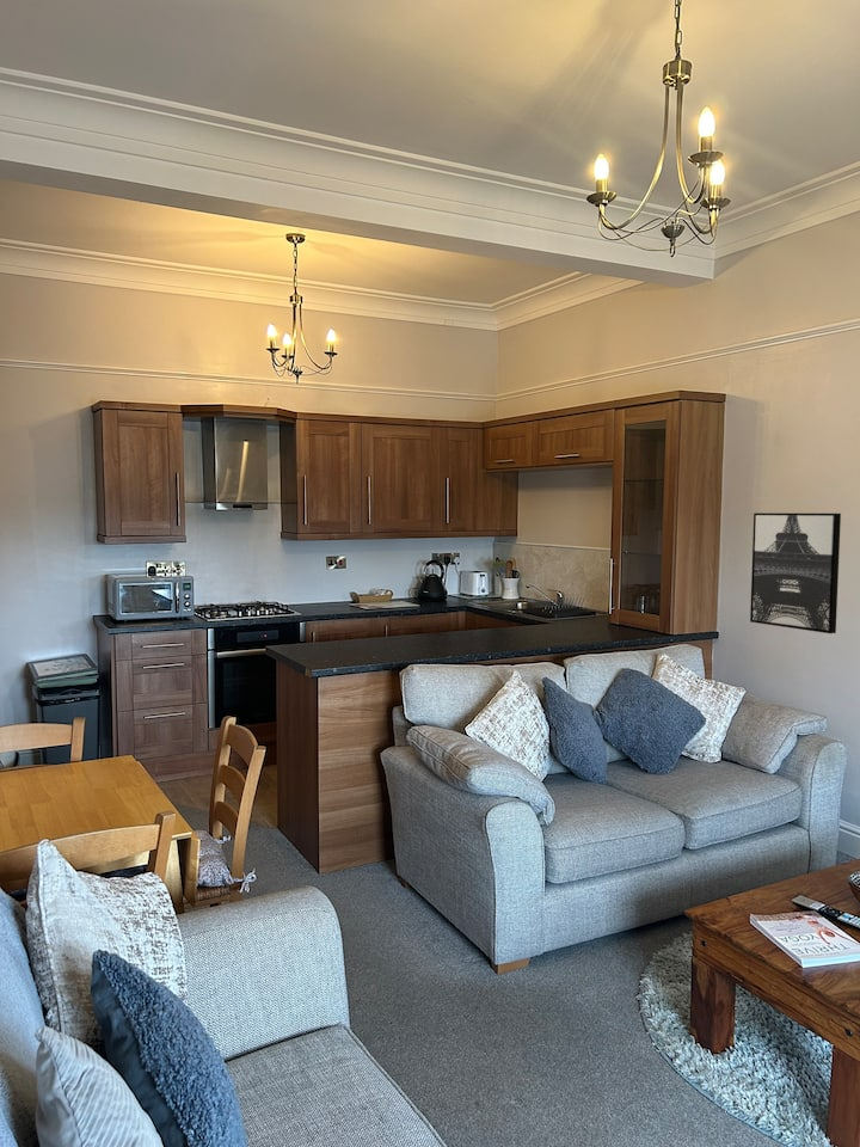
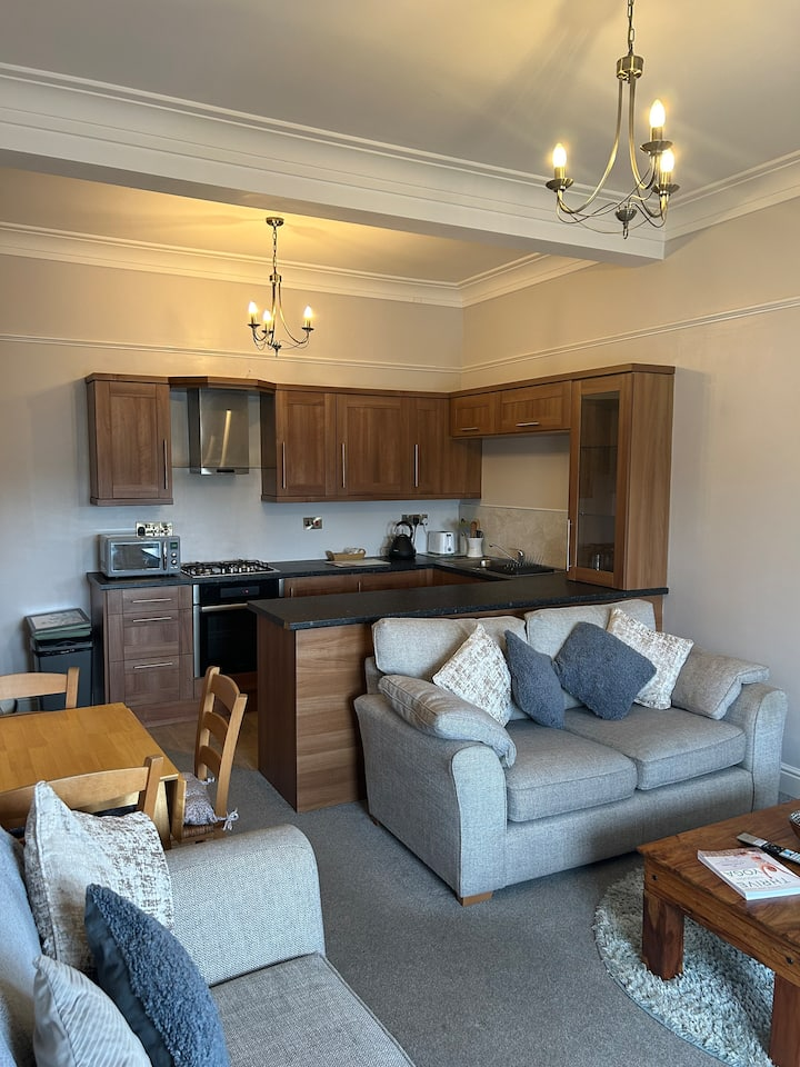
- wall art [749,513,842,634]
